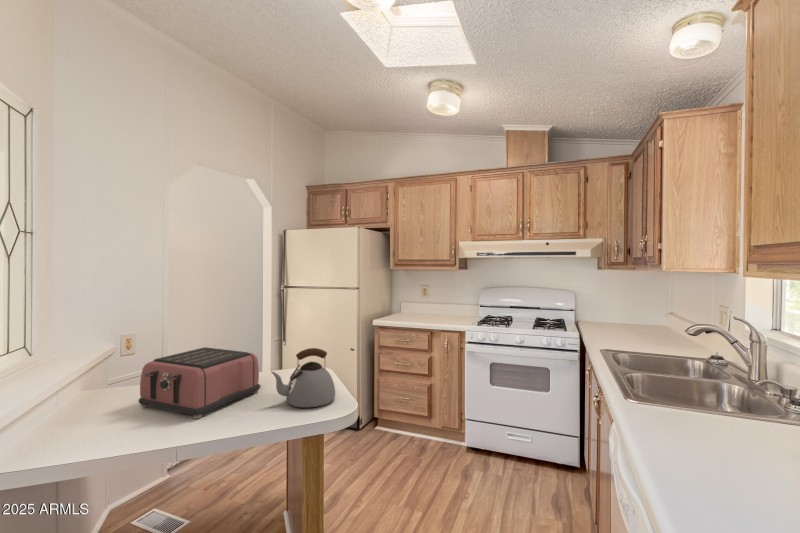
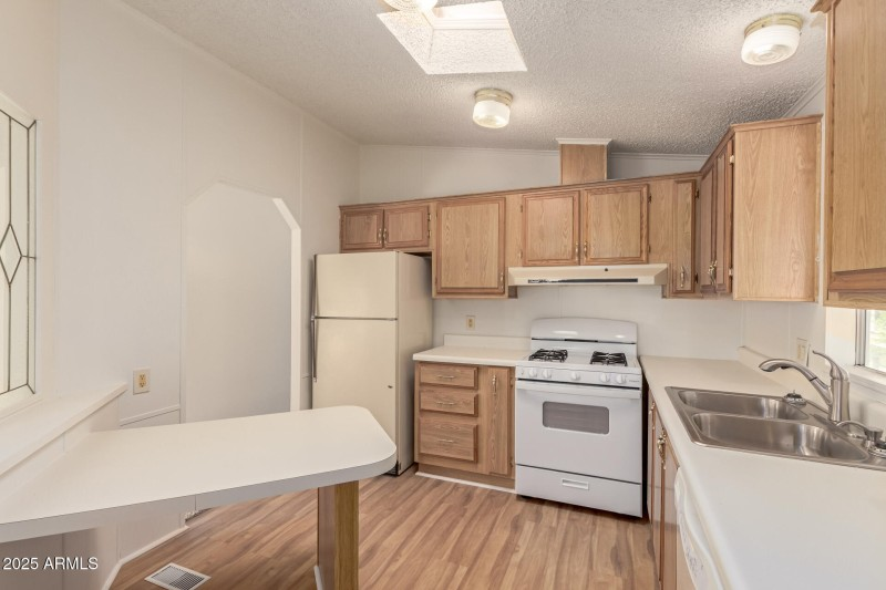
- kettle [270,347,336,408]
- toaster [138,346,261,420]
